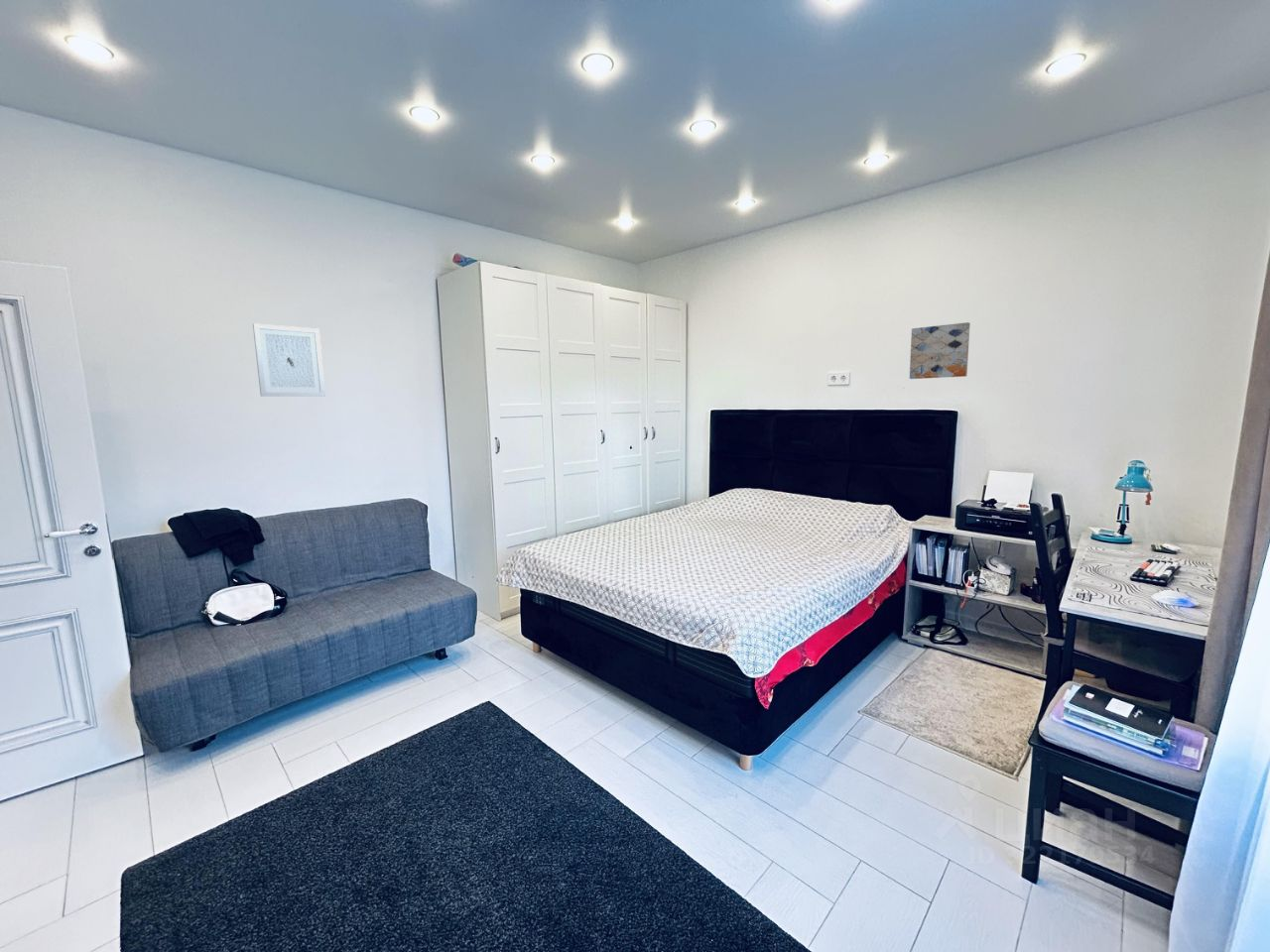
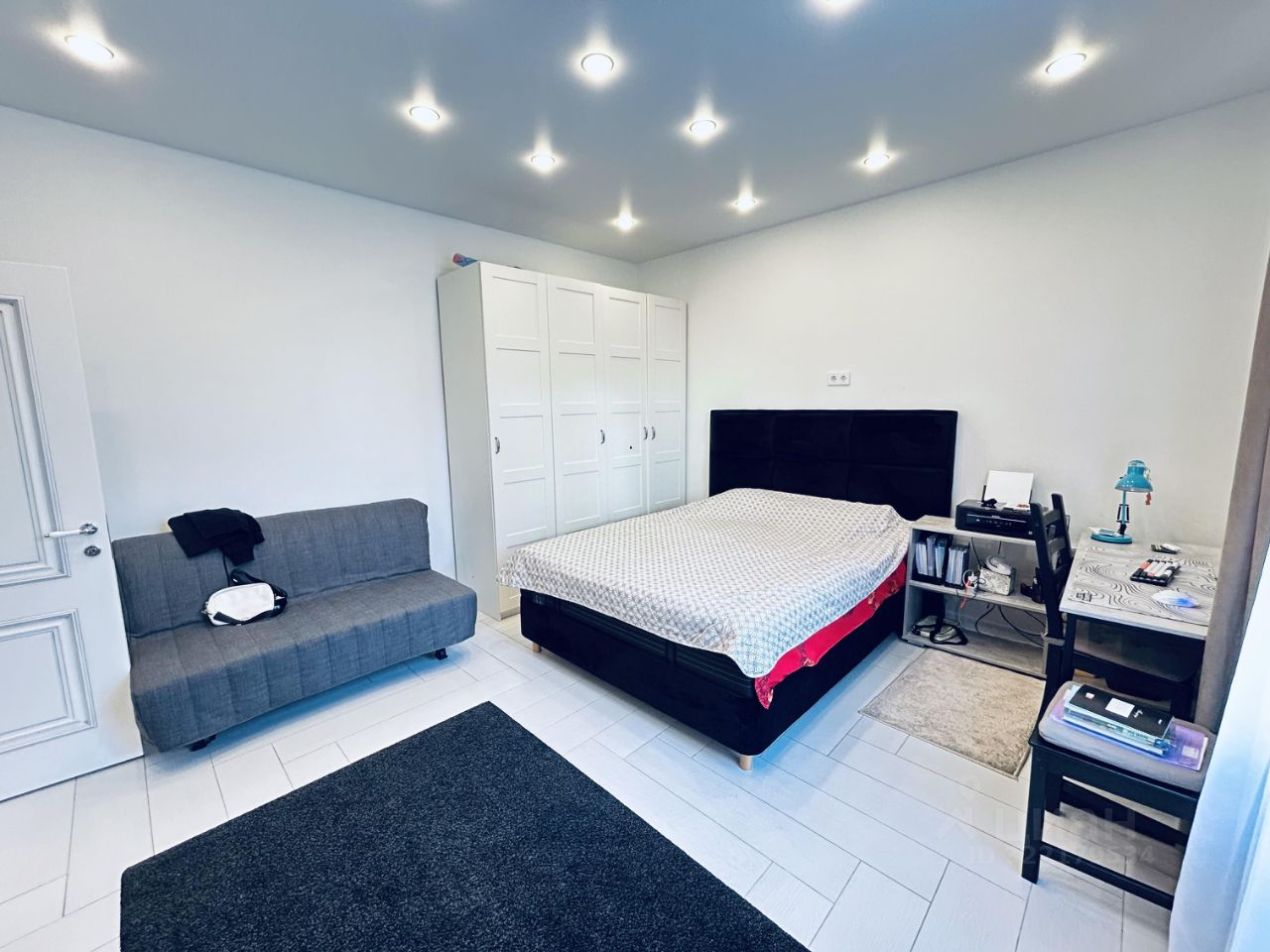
- wall art [909,321,971,380]
- wall art [252,322,326,398]
